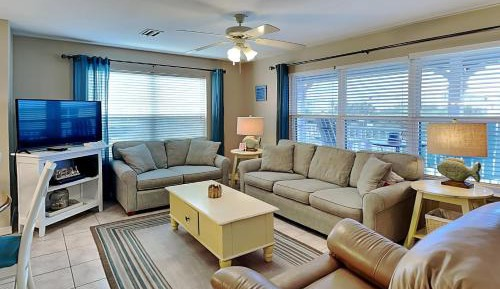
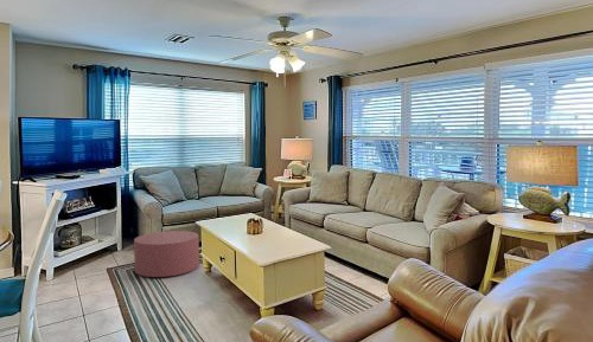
+ pouf [133,230,200,278]
